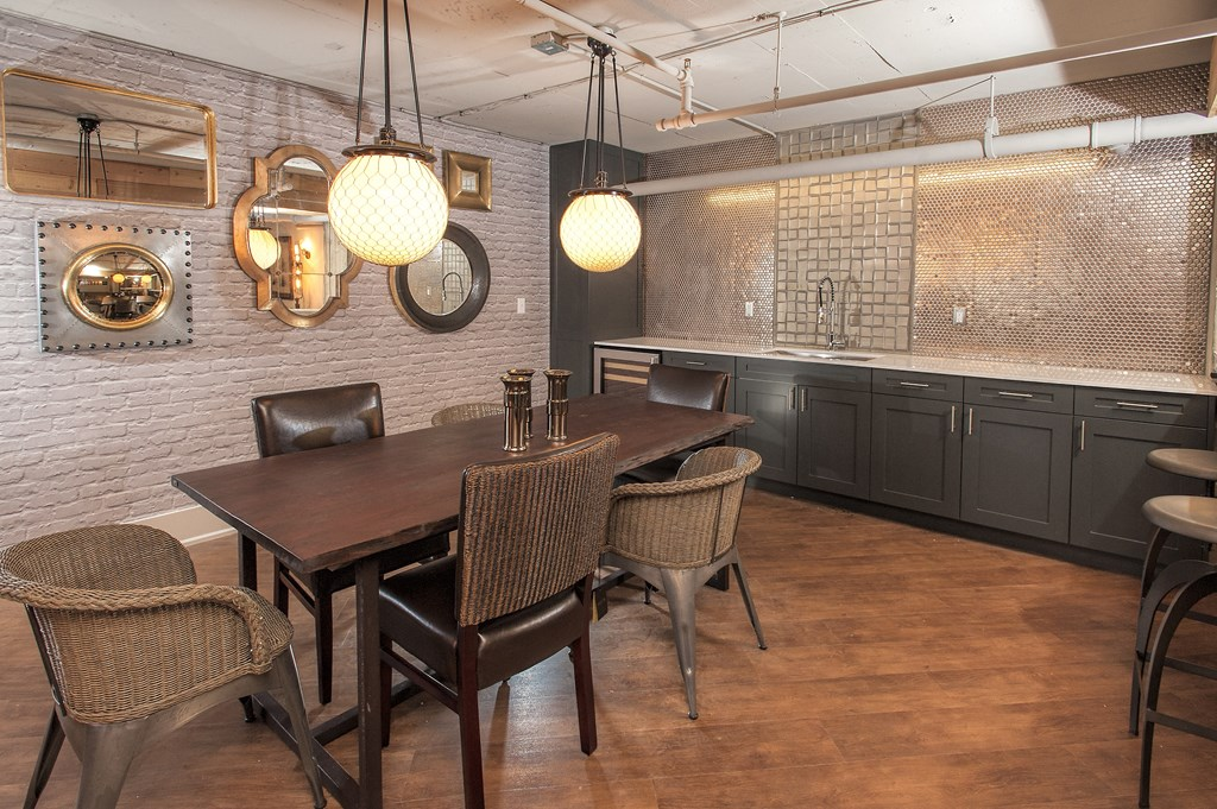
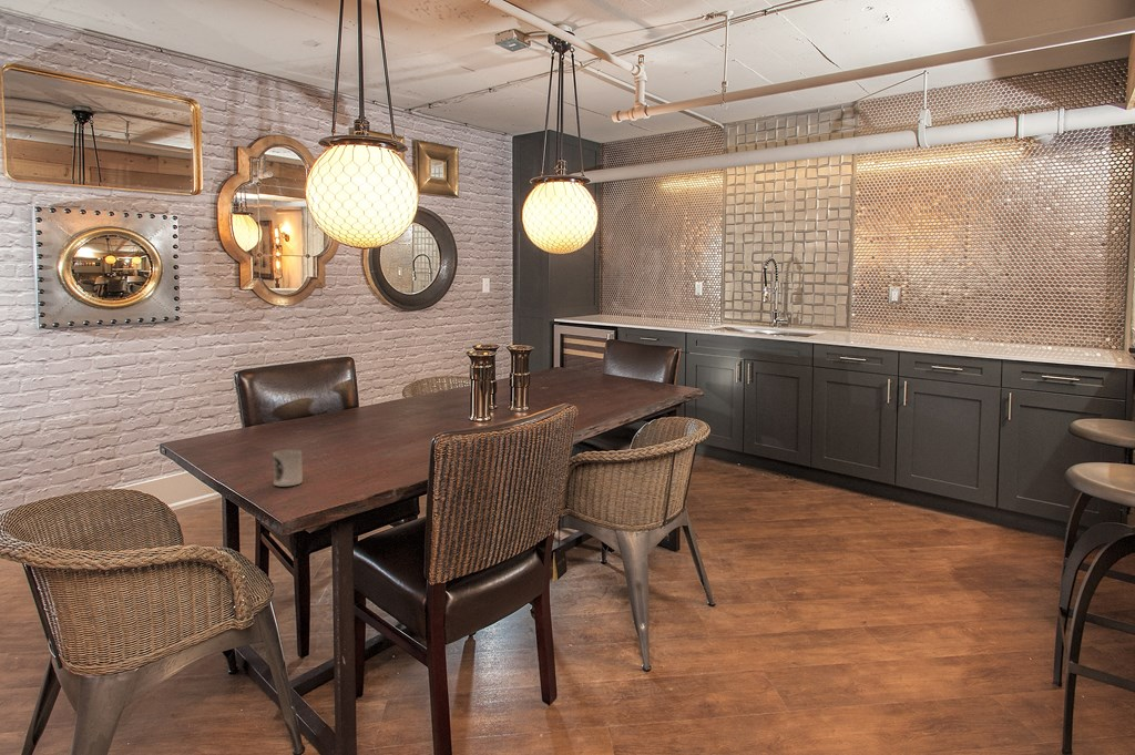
+ cup [272,449,304,487]
